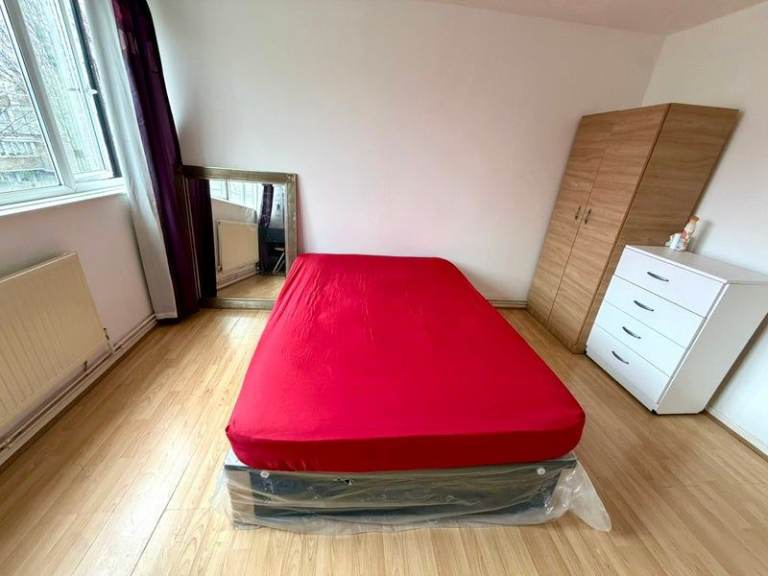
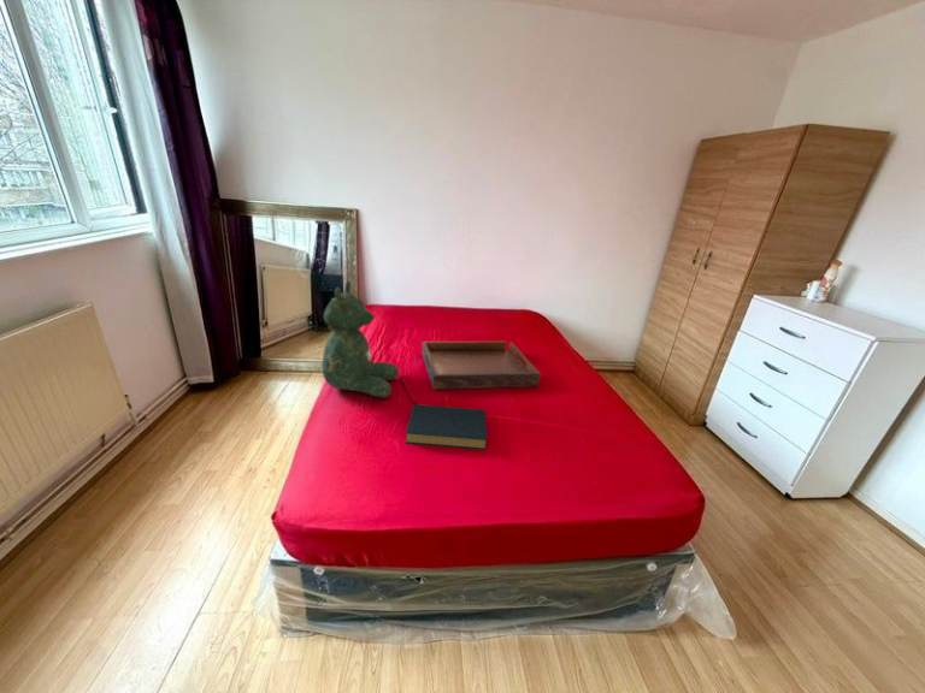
+ serving tray [420,340,541,391]
+ hardback book [405,403,488,451]
+ teddy bear [320,279,400,399]
